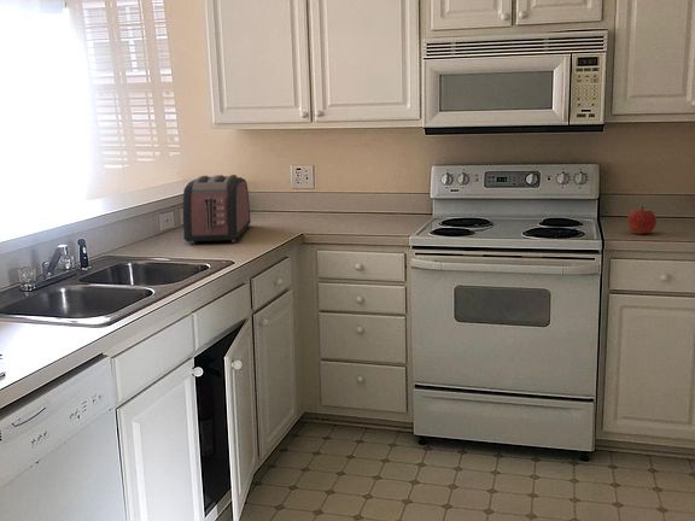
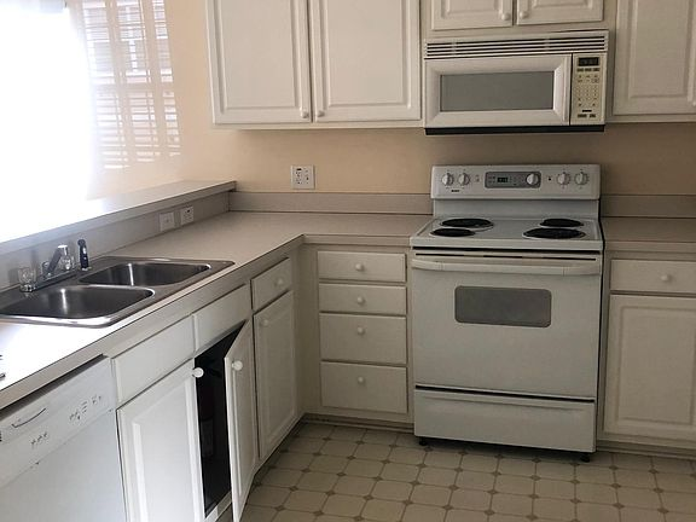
- toaster [182,174,252,245]
- apple [626,206,658,235]
